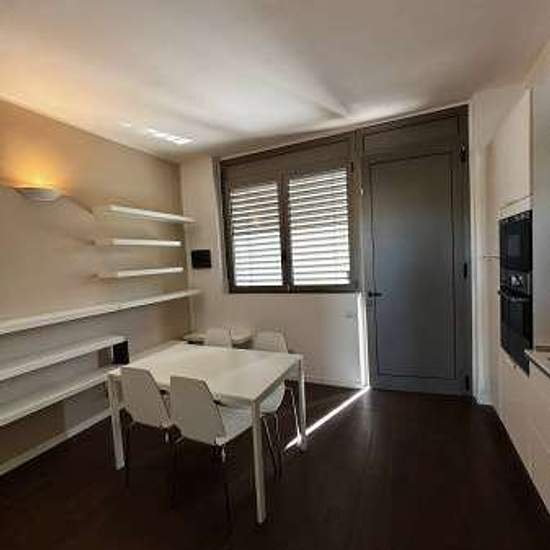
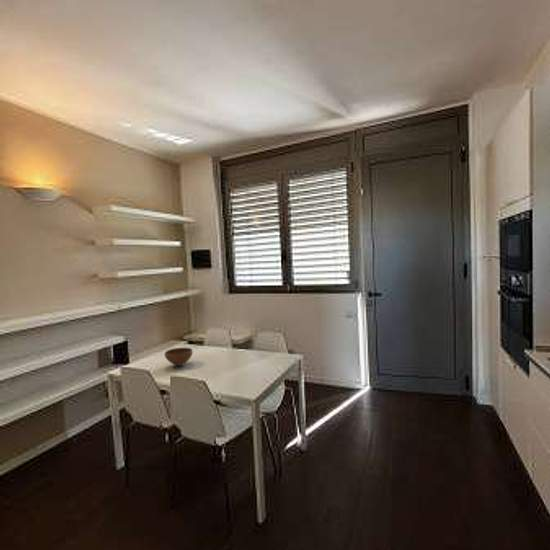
+ bowl [164,347,194,367]
